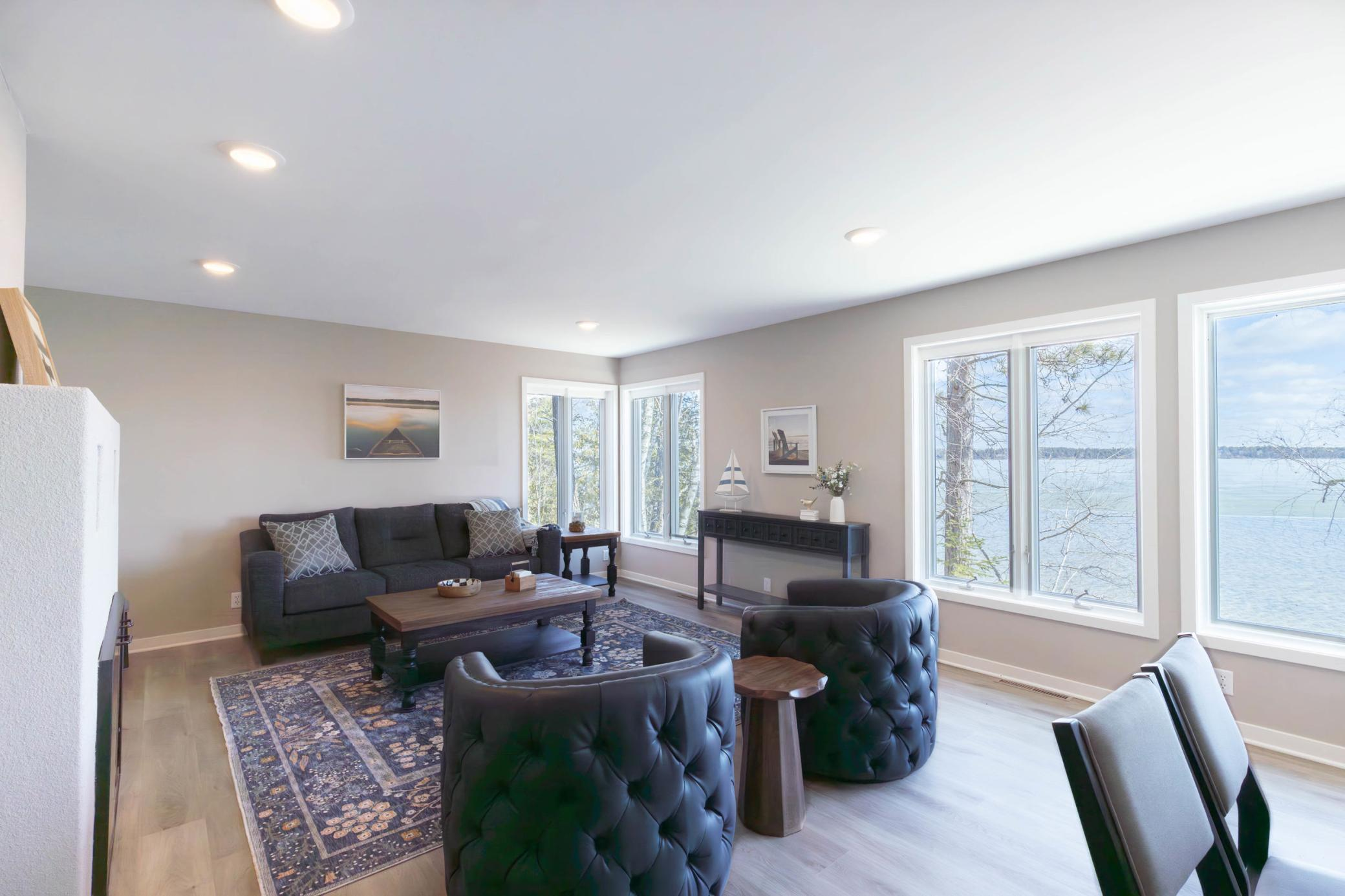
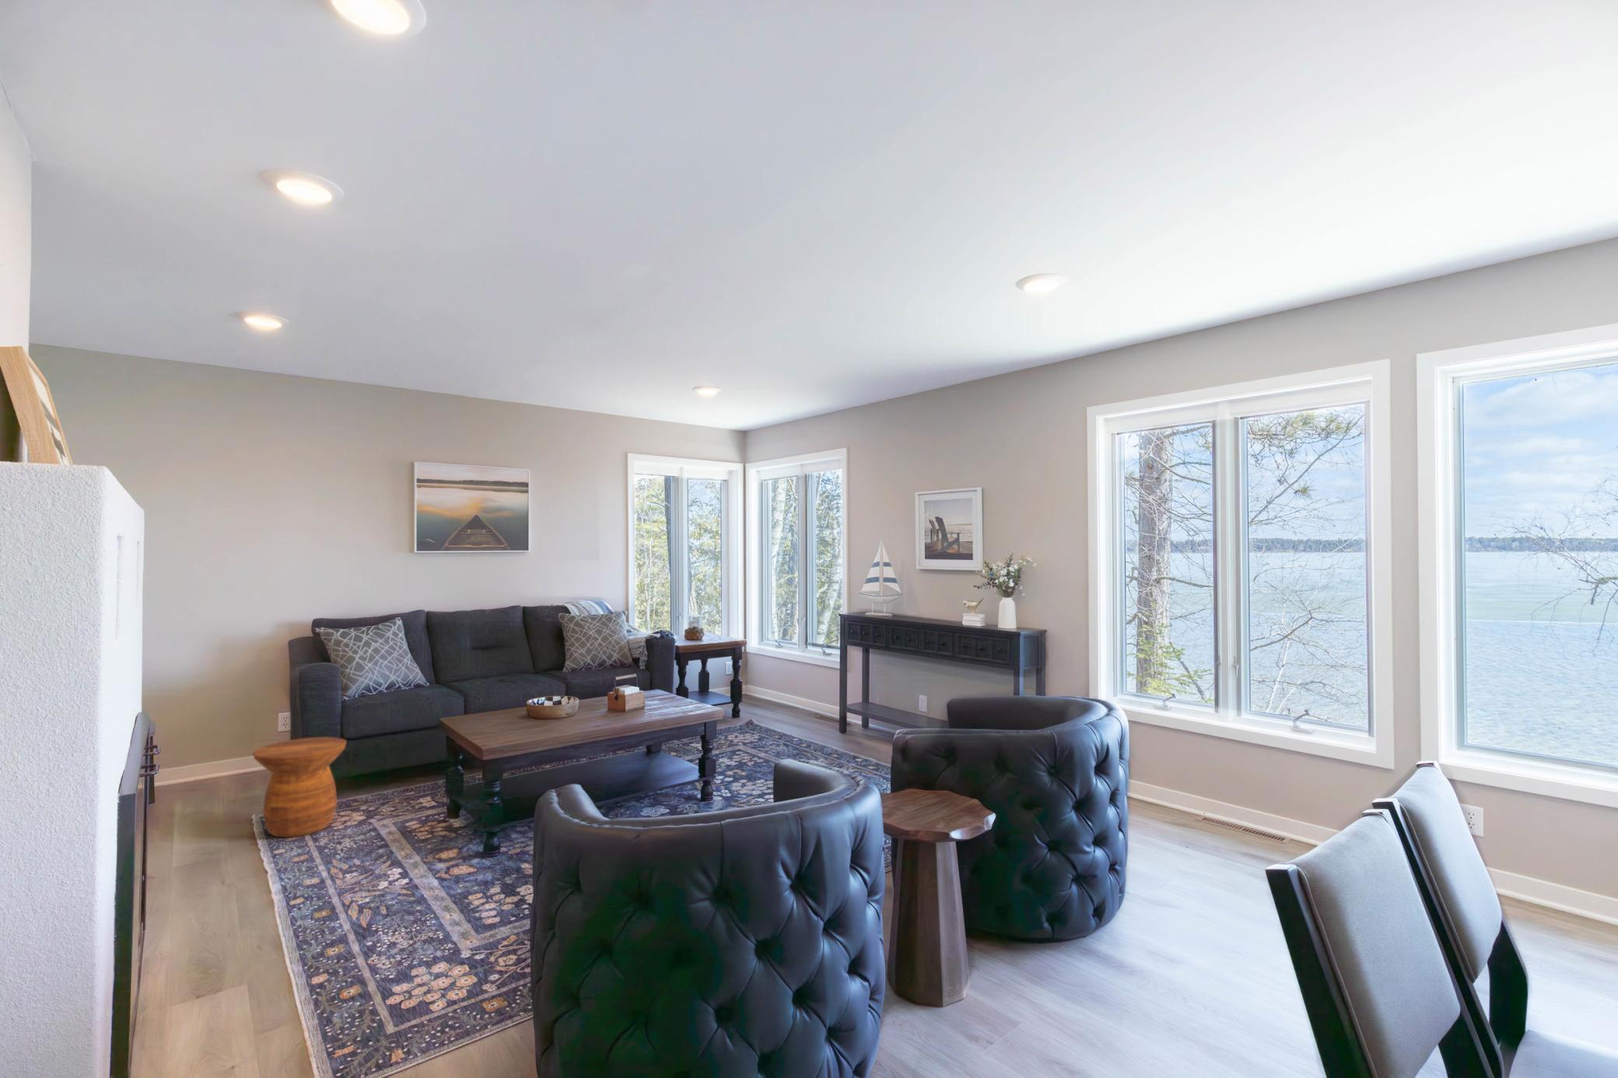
+ side table [253,736,348,839]
